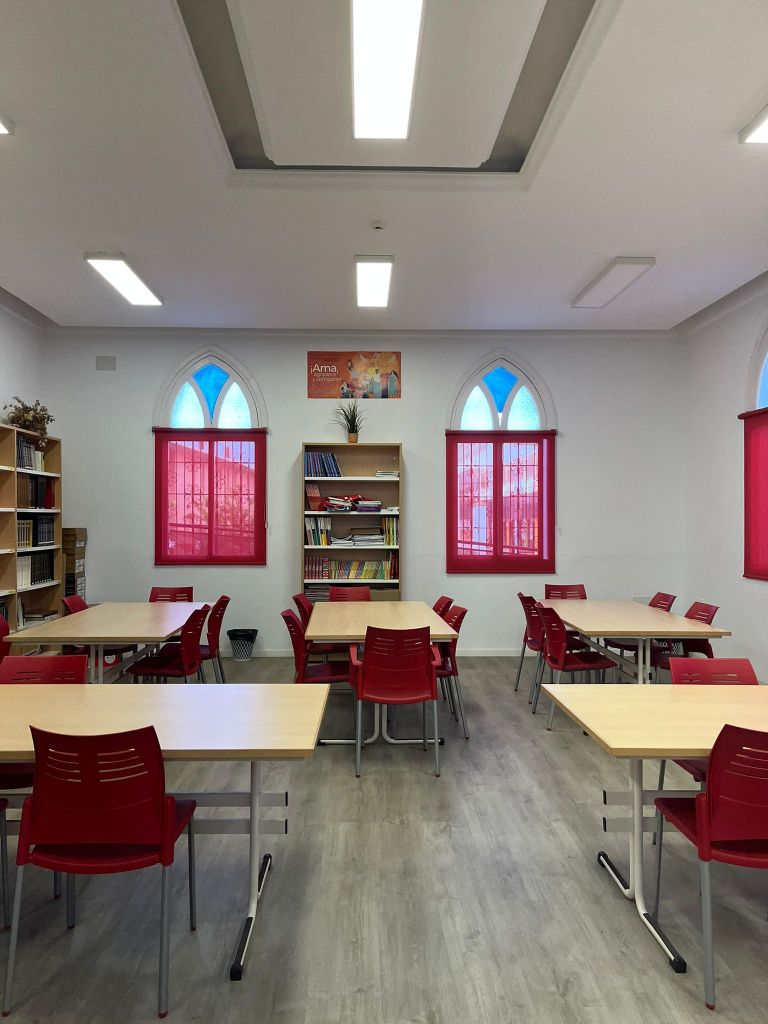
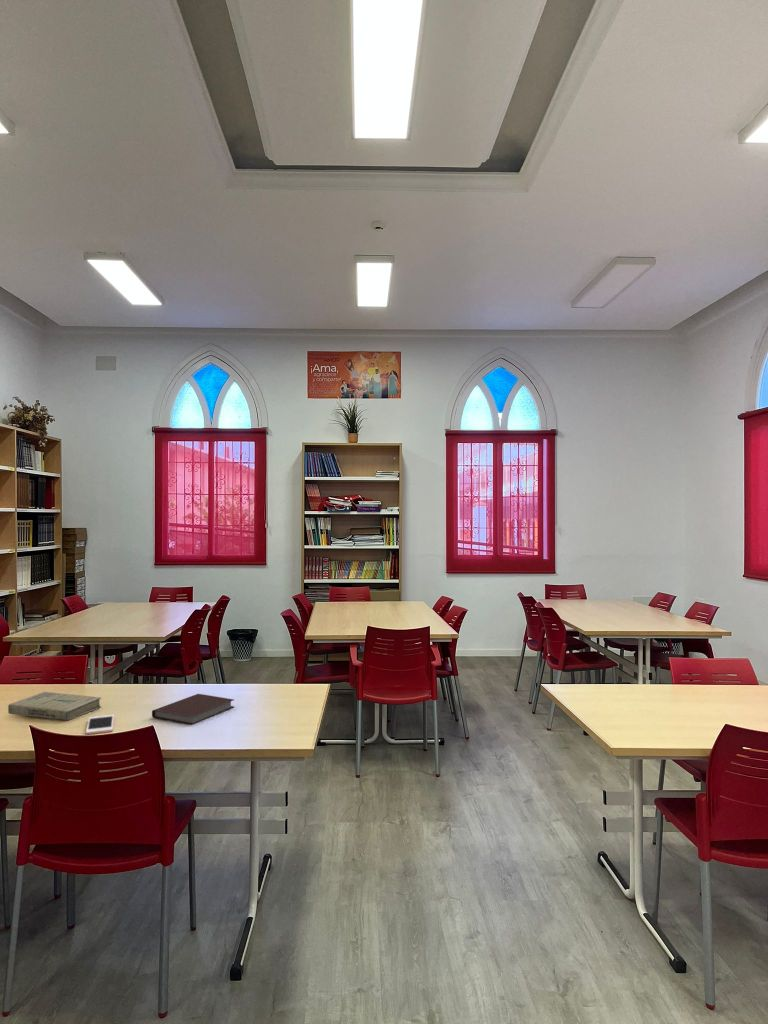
+ book [7,691,102,721]
+ cell phone [85,714,115,735]
+ notebook [151,693,235,726]
